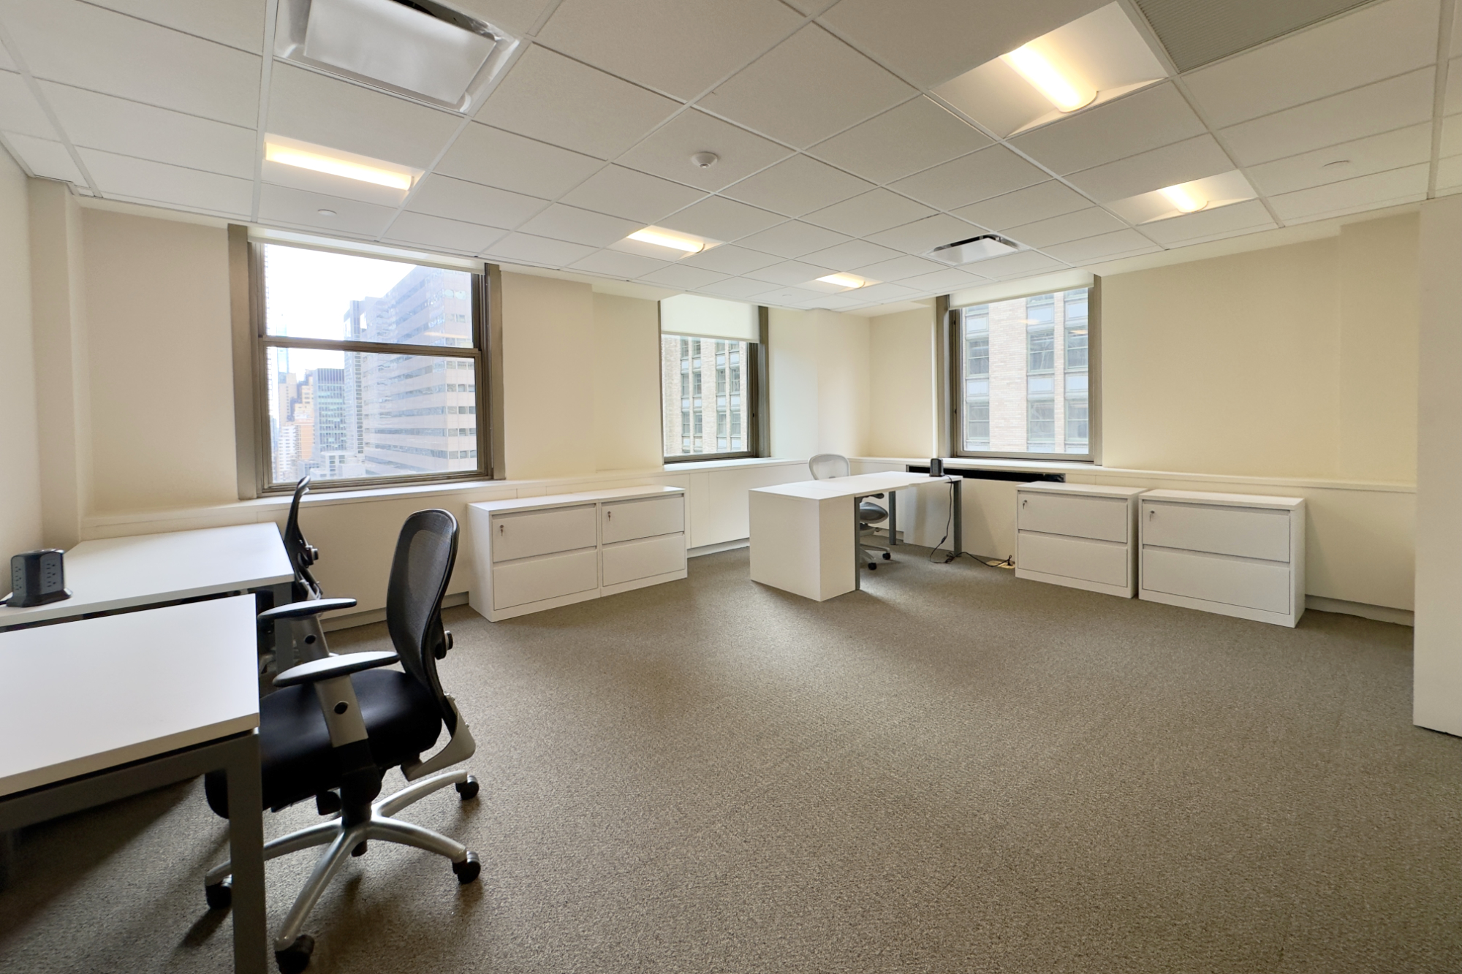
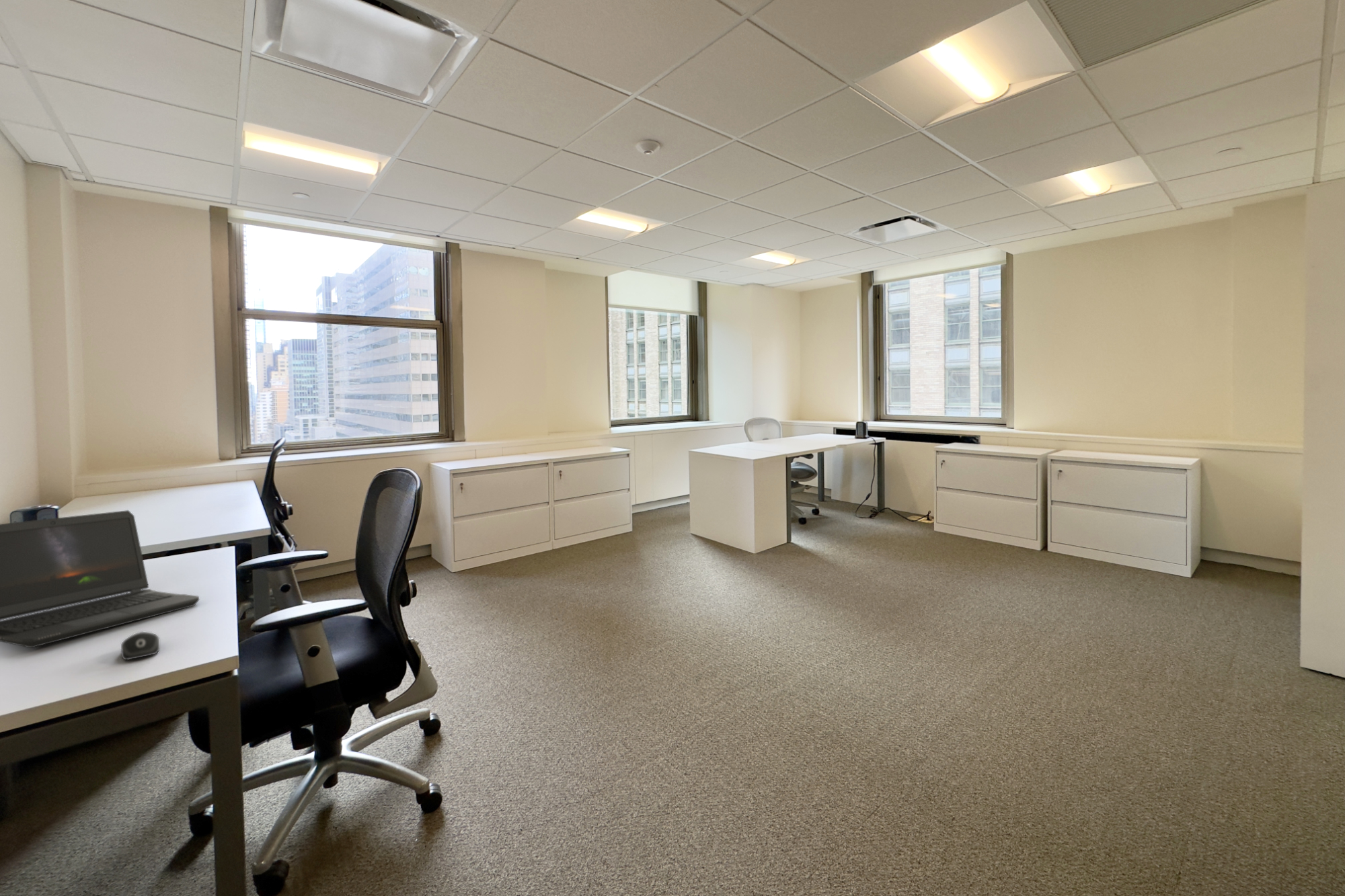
+ laptop computer [0,510,200,648]
+ computer mouse [120,631,160,661]
